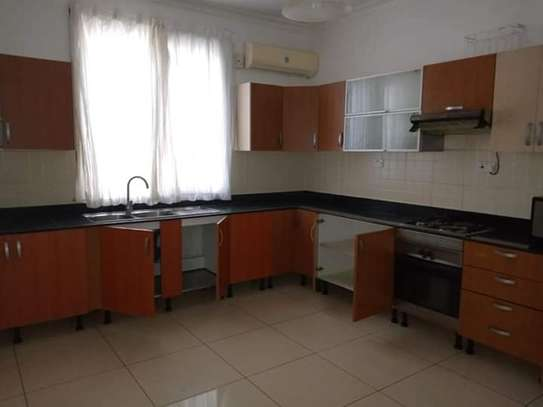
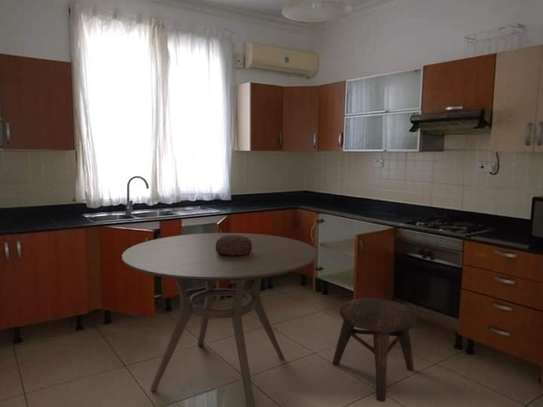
+ dining table [121,232,318,407]
+ stool [332,297,418,403]
+ decorative bowl [216,235,252,256]
